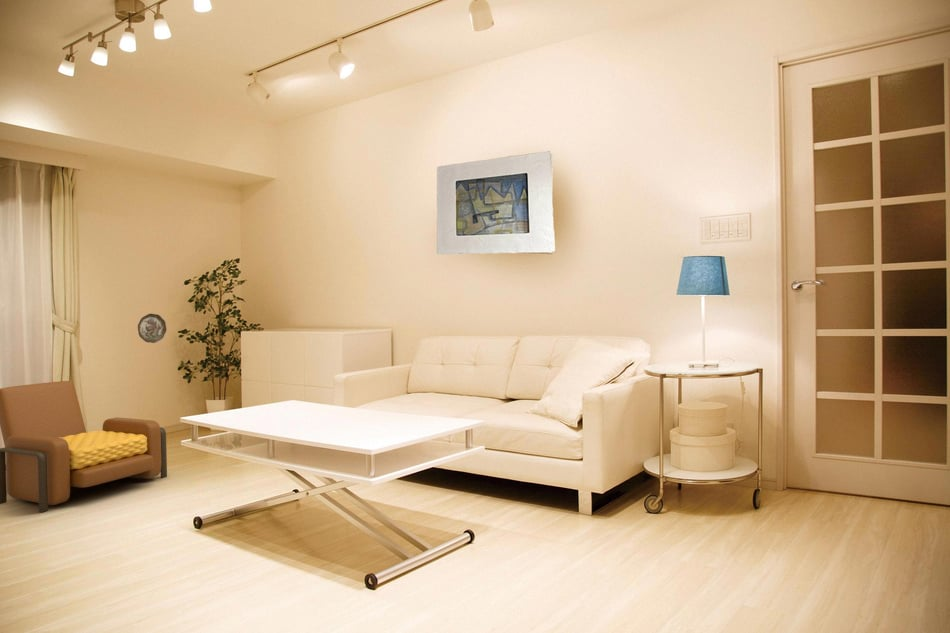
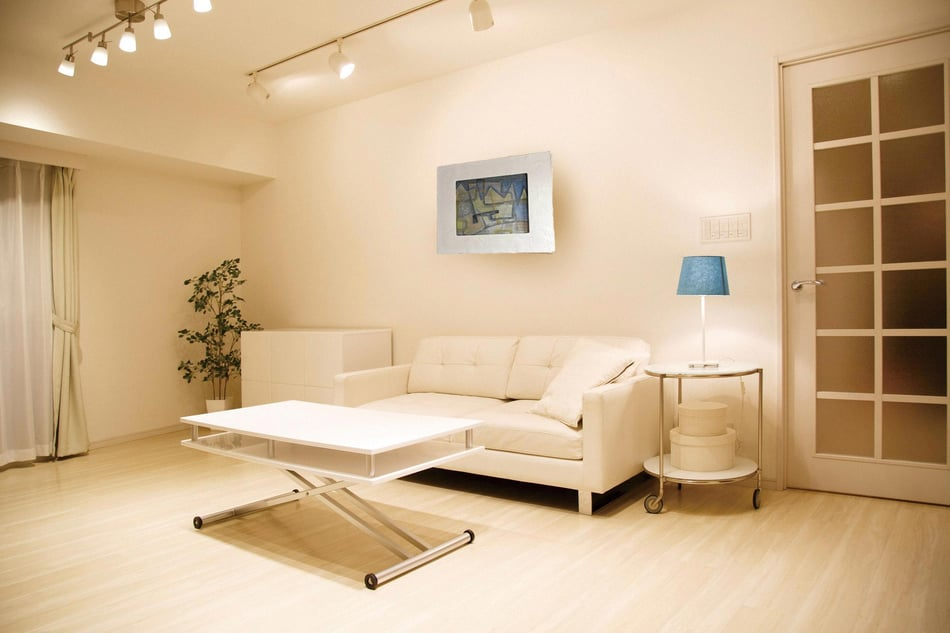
- decorative plate [137,313,167,344]
- armchair [0,380,168,514]
